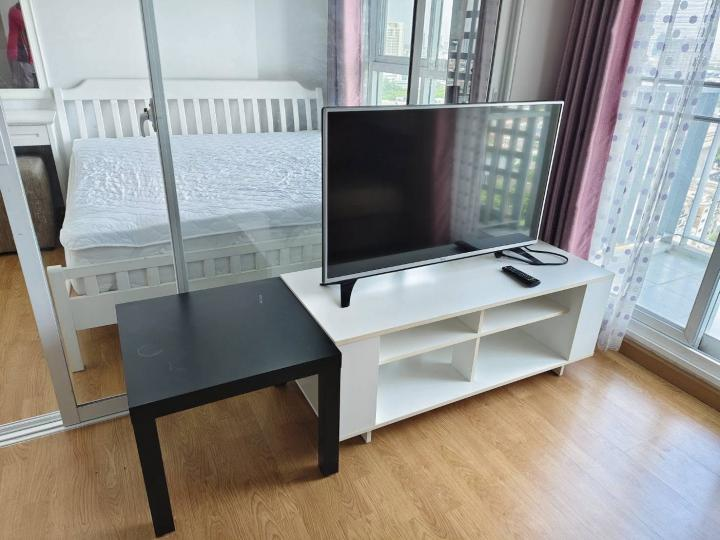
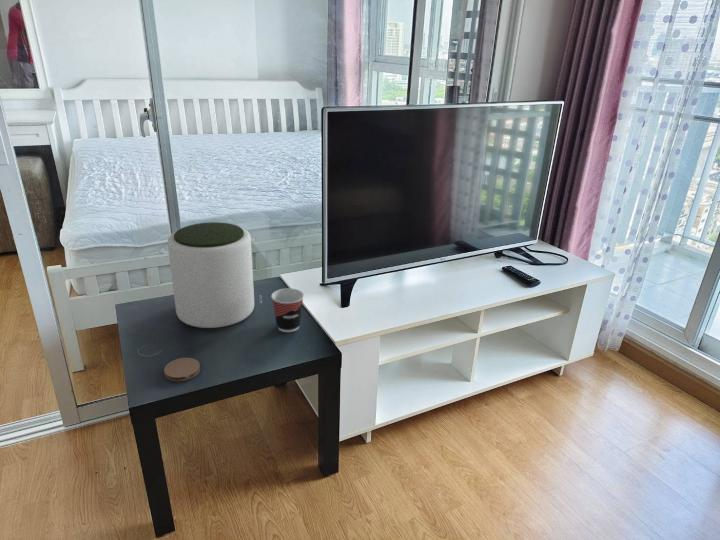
+ coaster [163,357,201,382]
+ plant pot [167,221,255,329]
+ cup [270,287,305,333]
